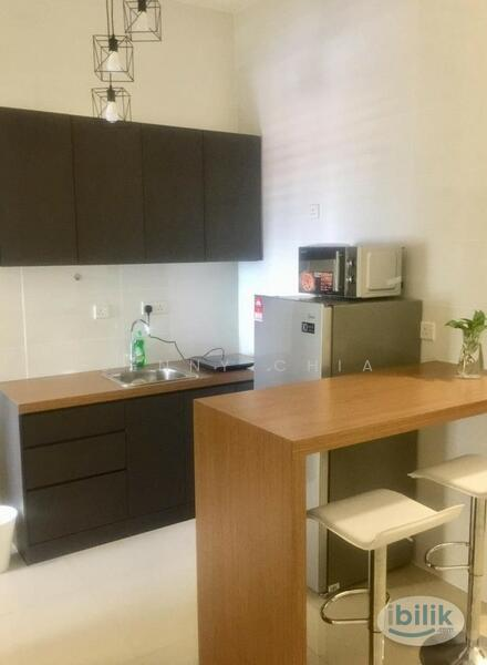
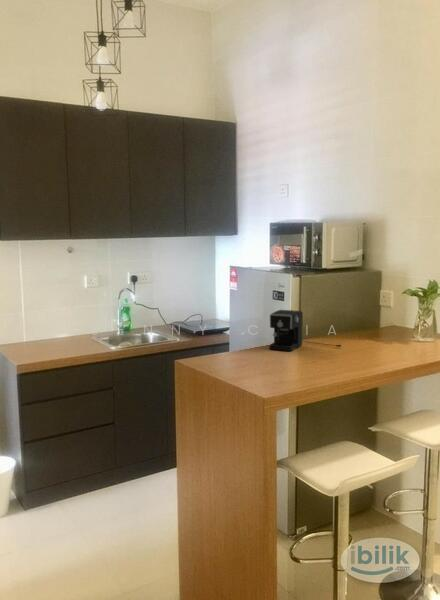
+ coffee maker [268,309,342,352]
